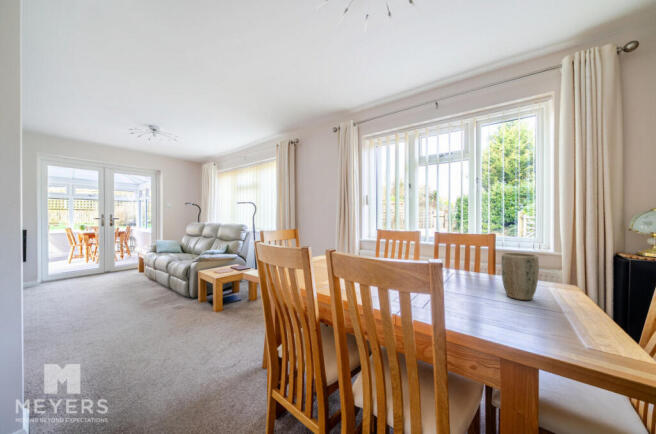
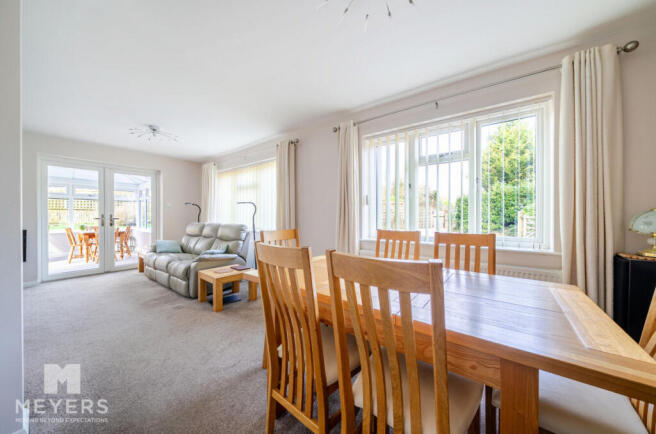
- plant pot [500,252,540,301]
